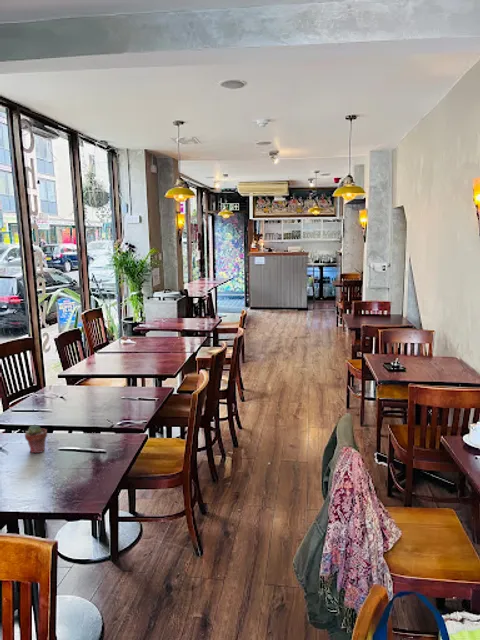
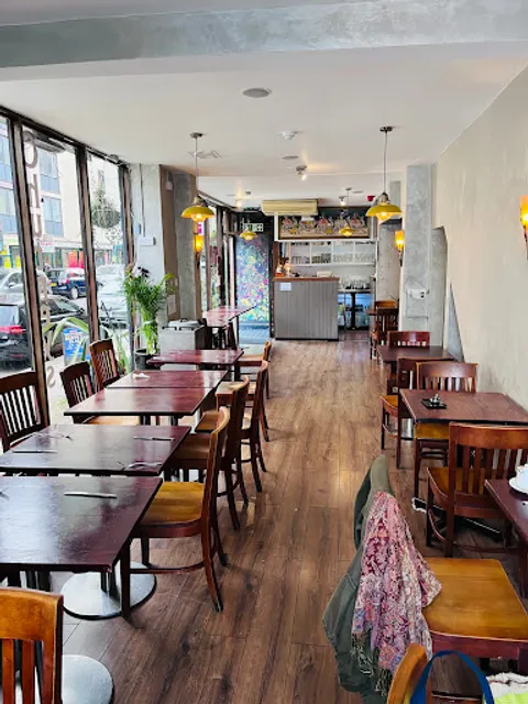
- potted succulent [24,424,48,454]
